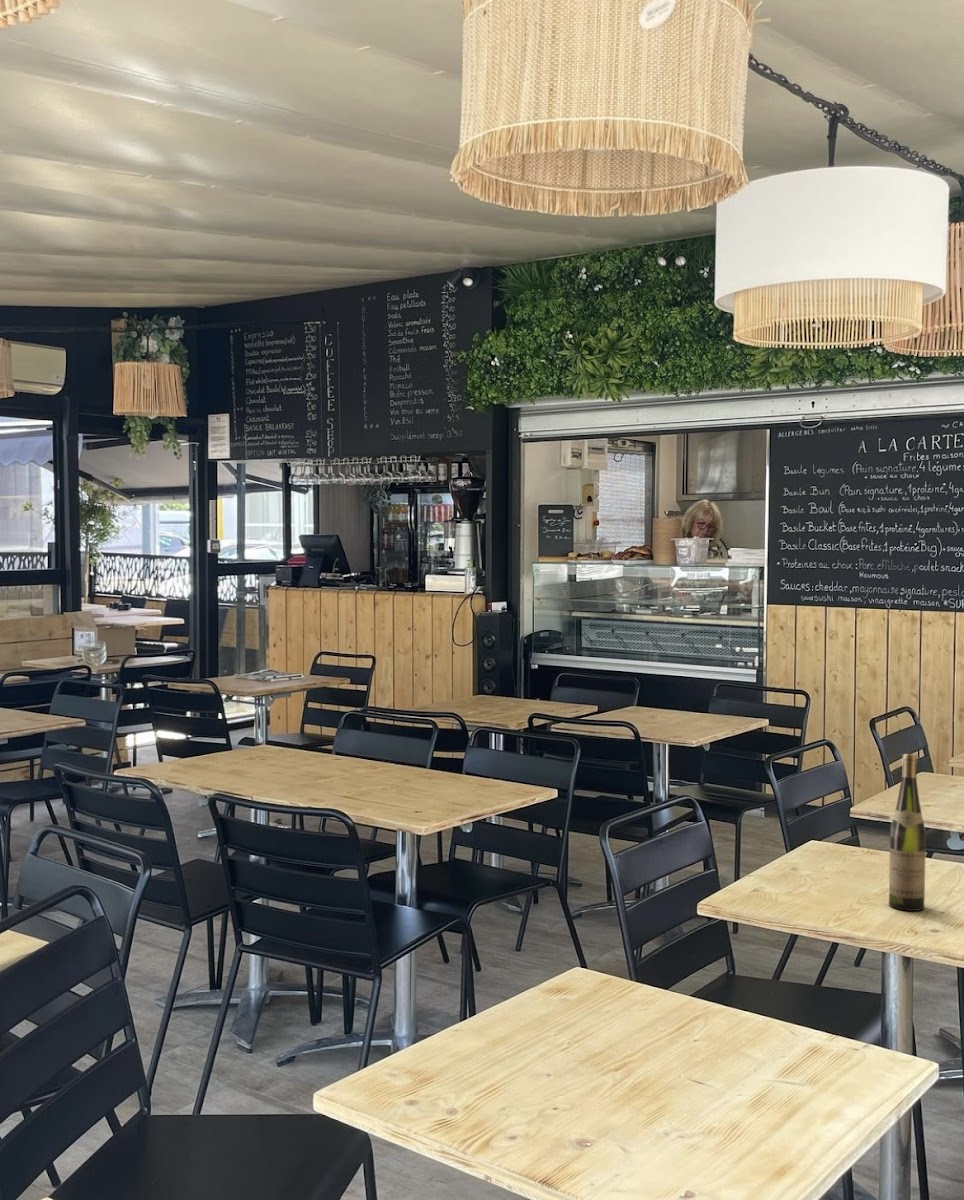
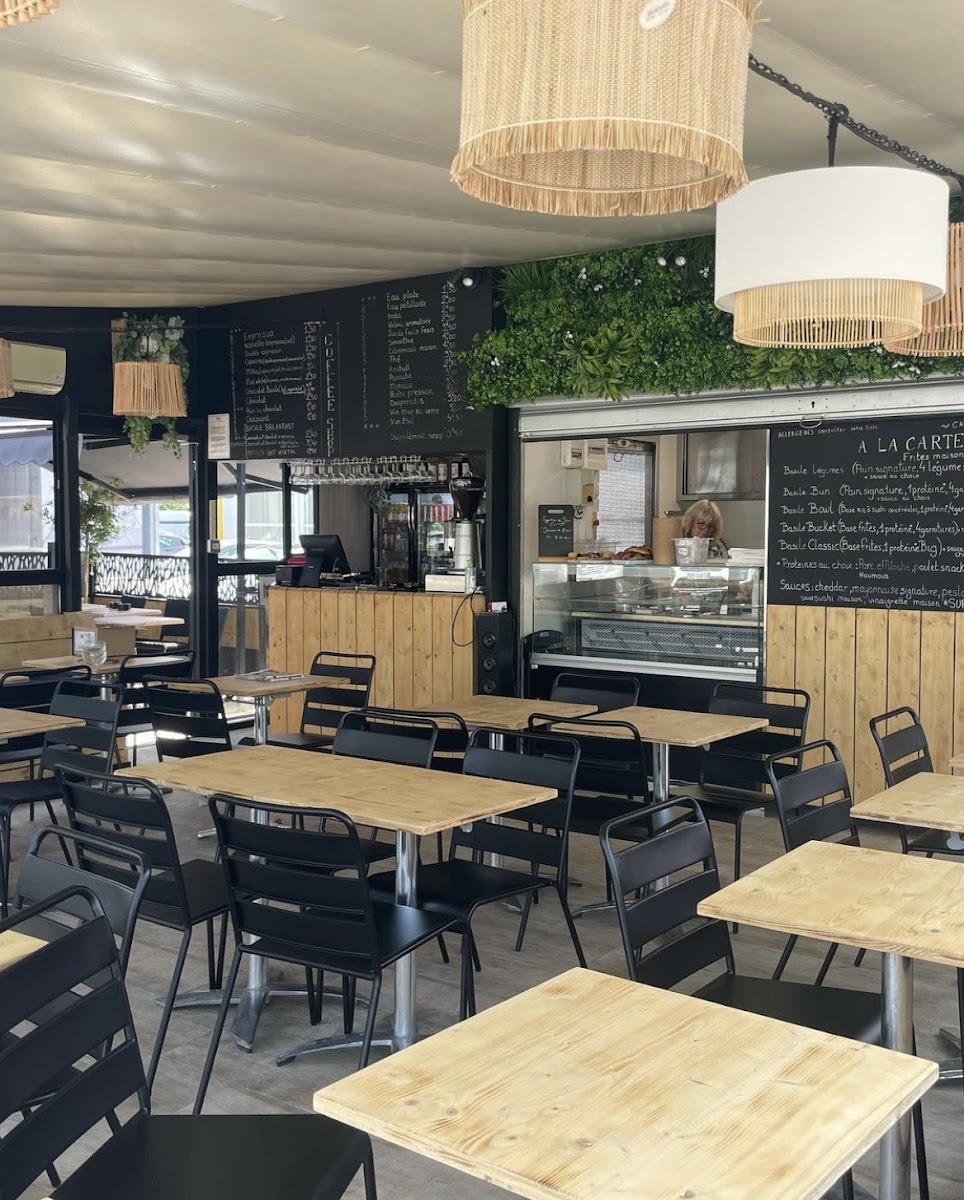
- wine bottle [888,753,927,912]
